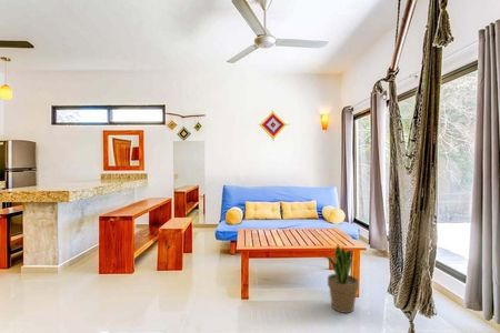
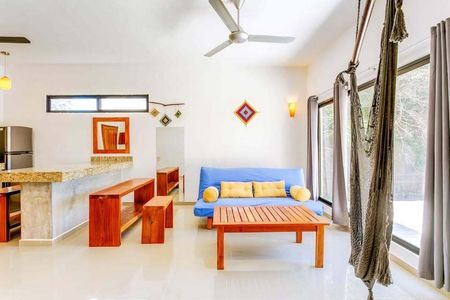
- potted plant [322,243,360,314]
